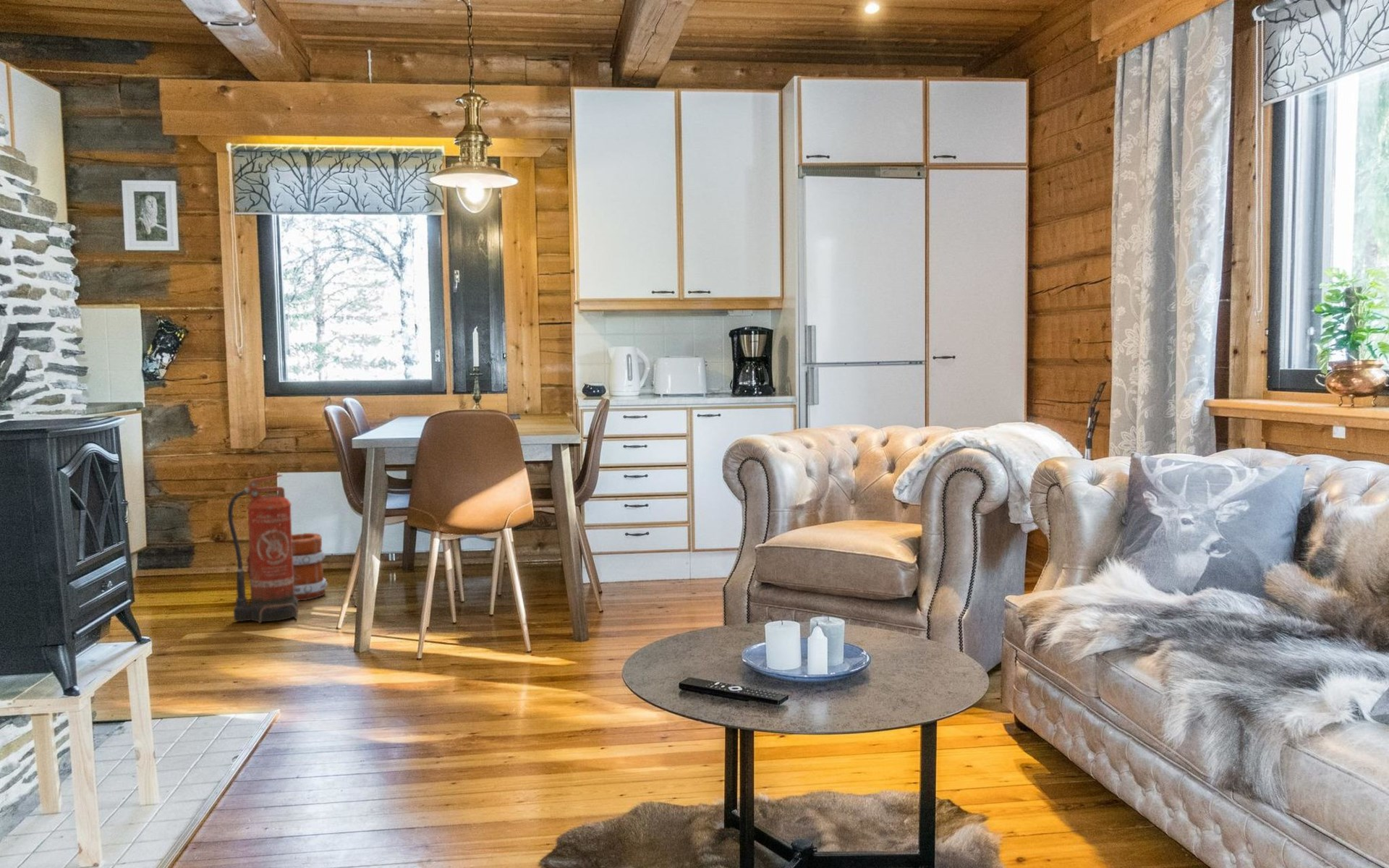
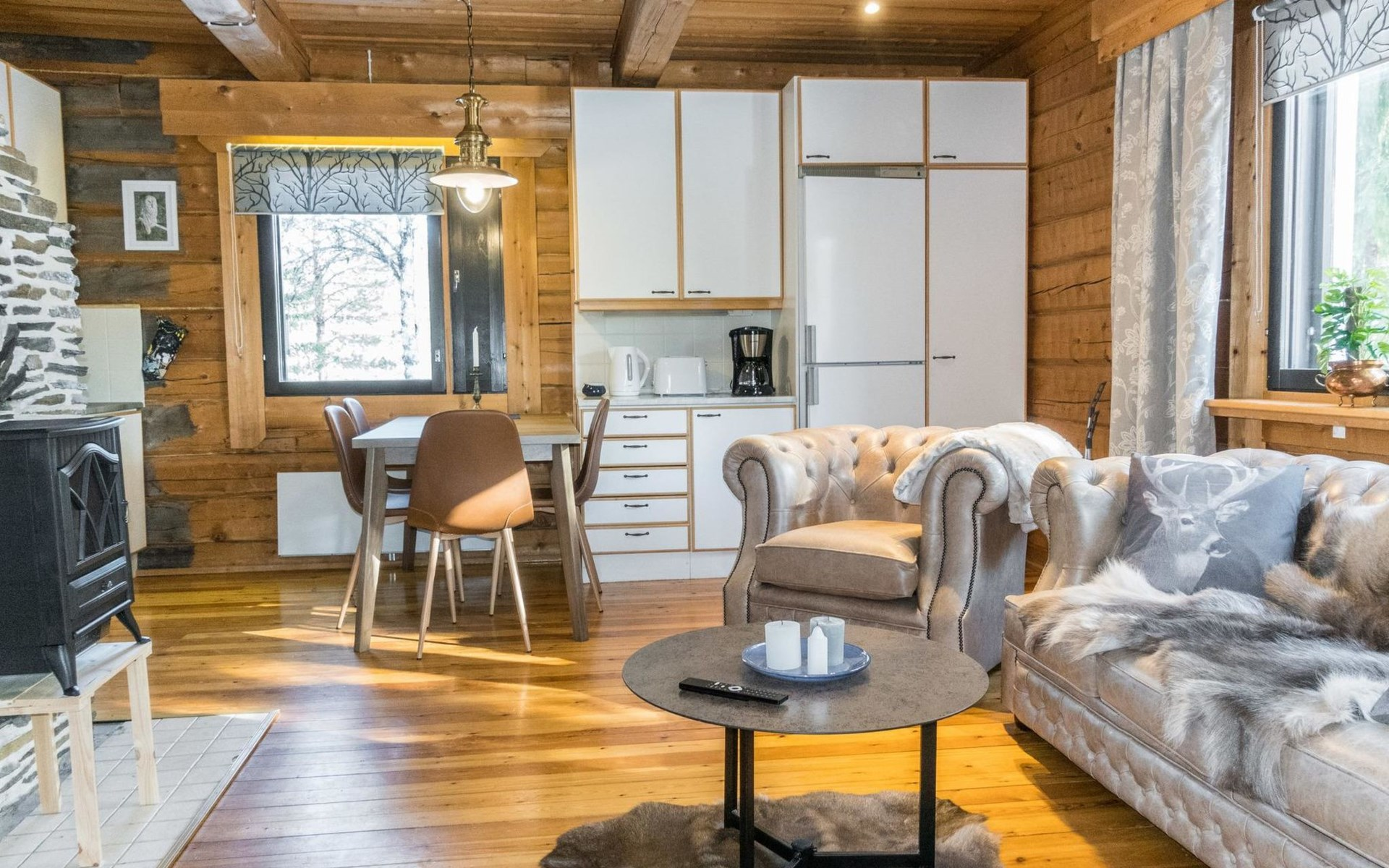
- fire extinguisher [227,474,299,624]
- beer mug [246,532,328,601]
